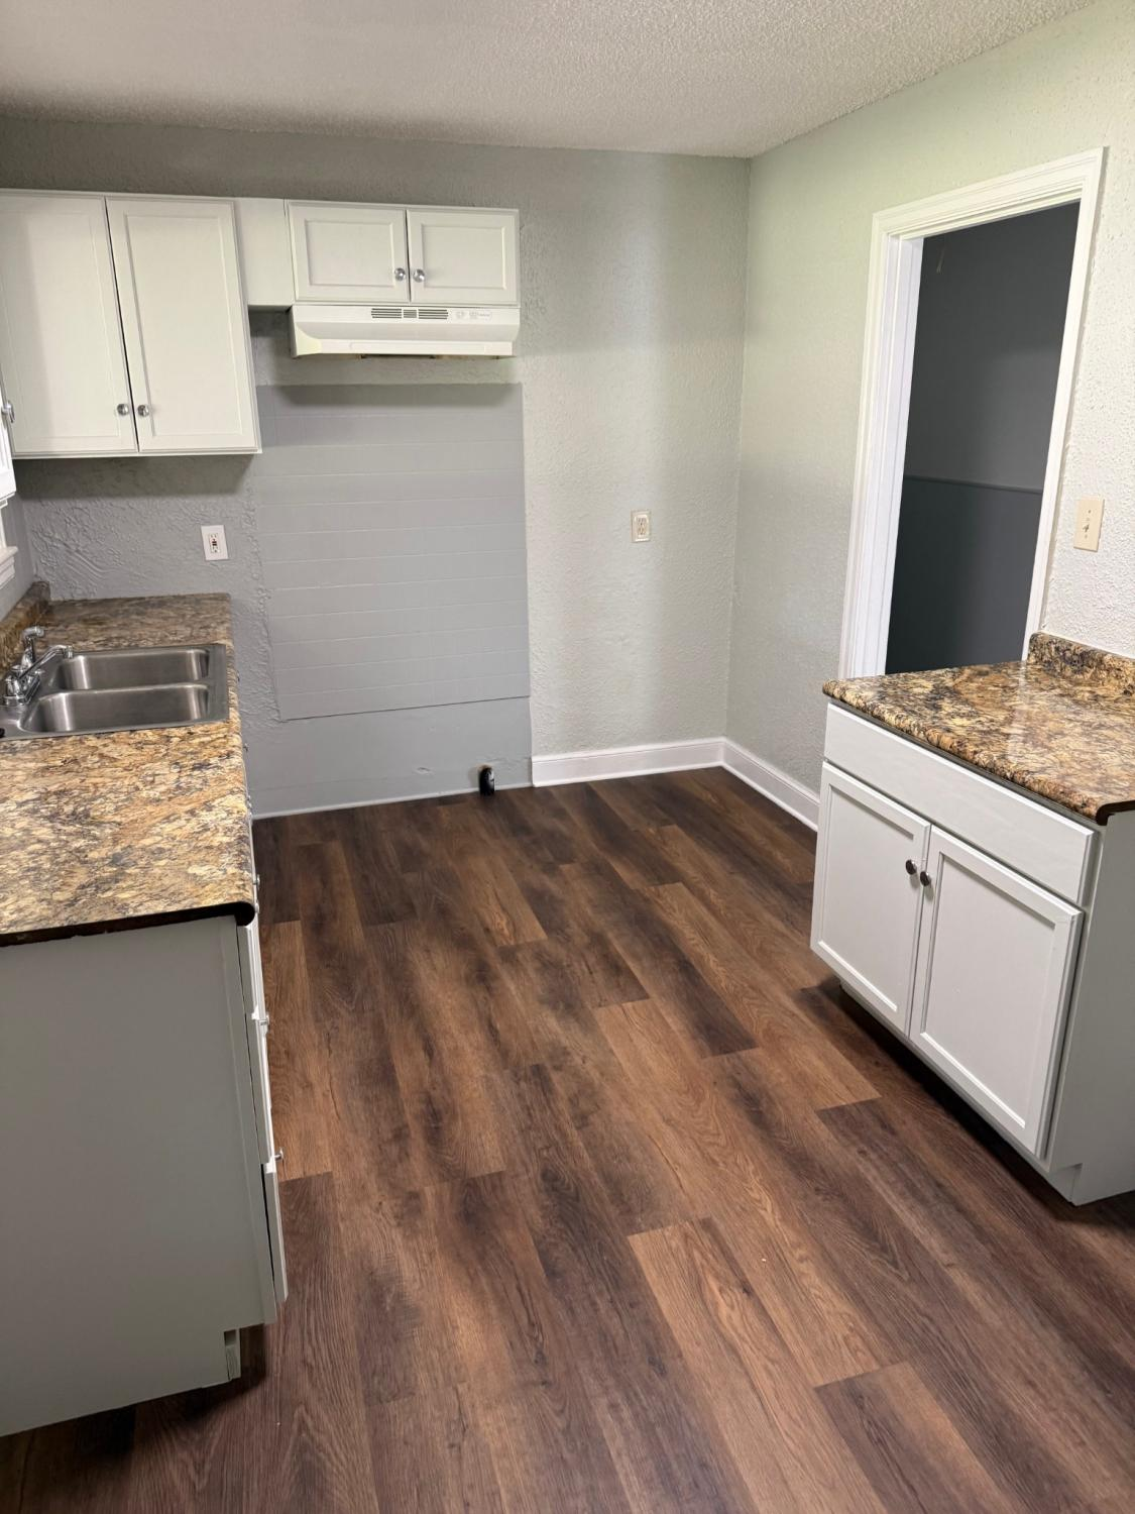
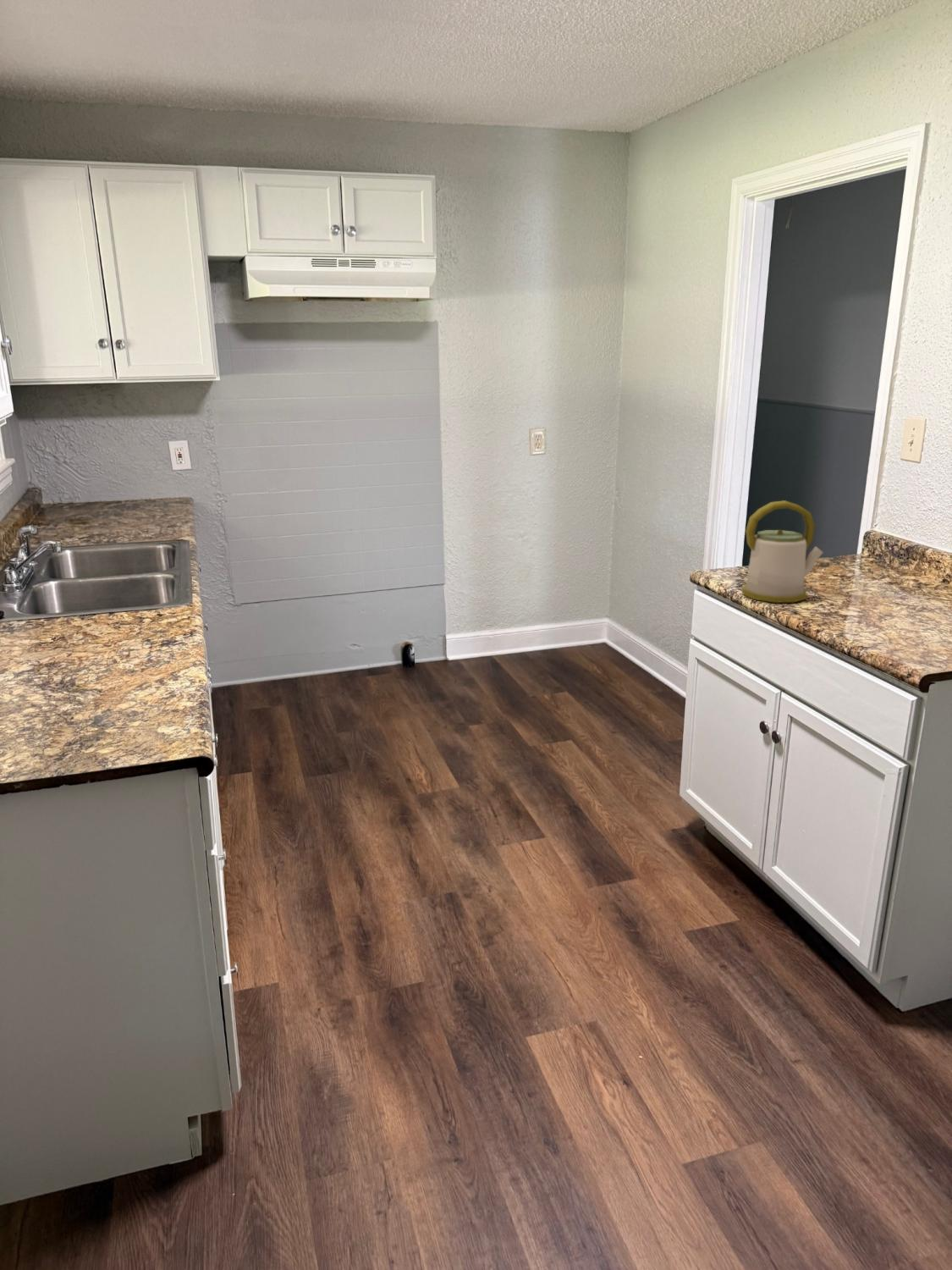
+ kettle [741,500,824,604]
